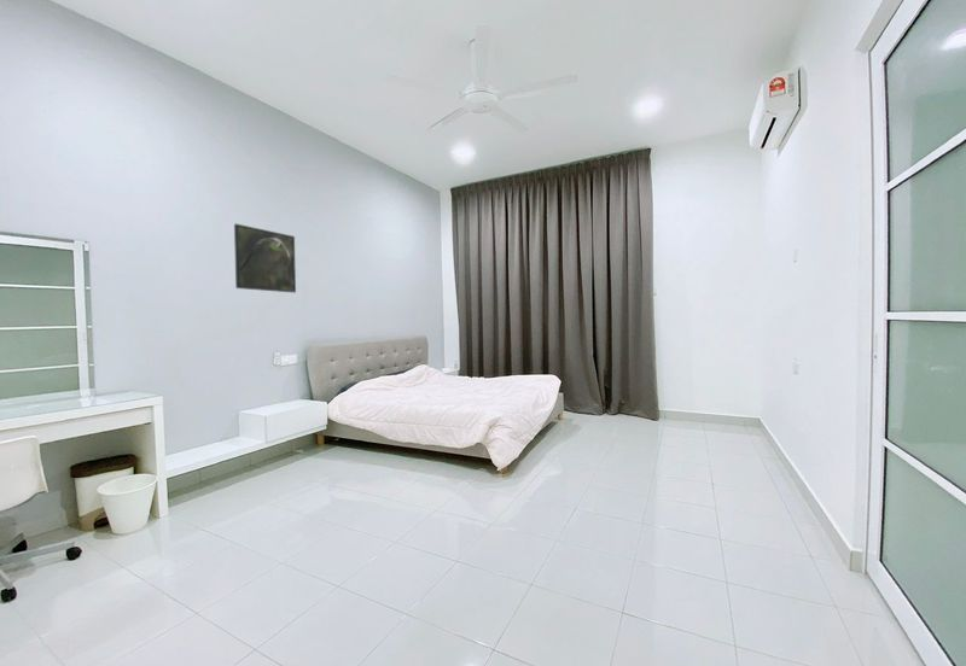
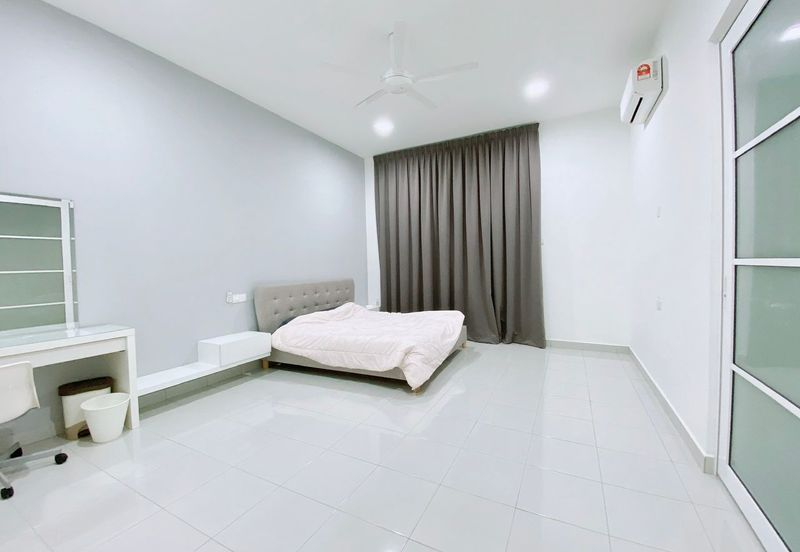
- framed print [233,223,297,294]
